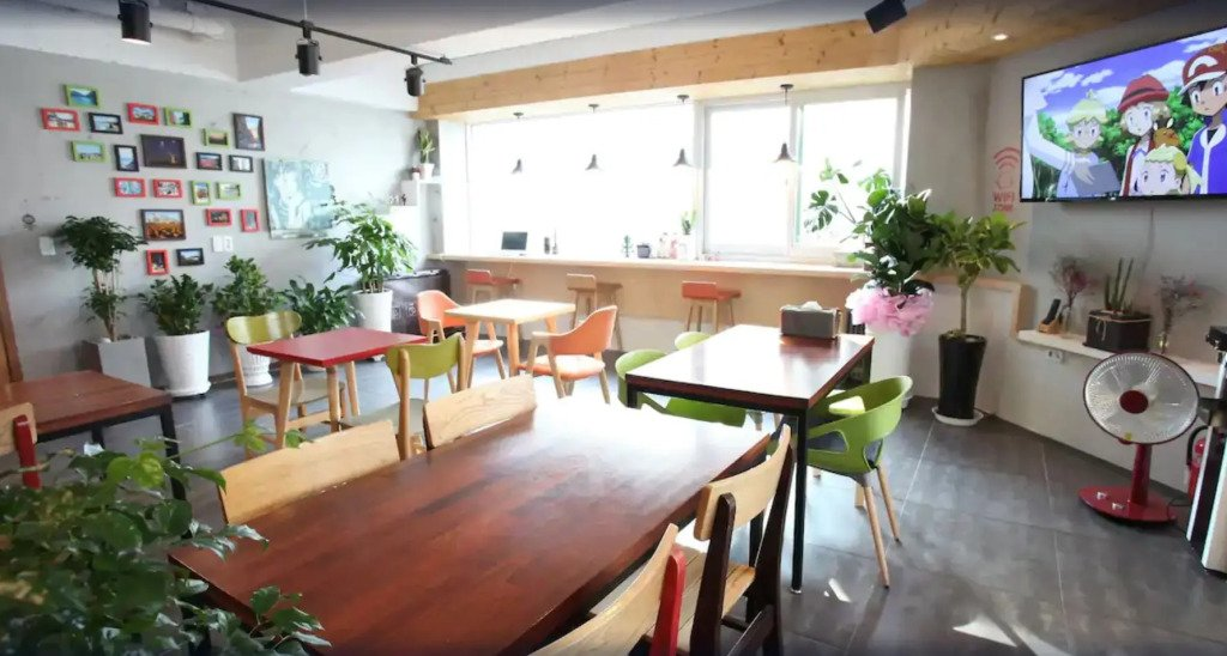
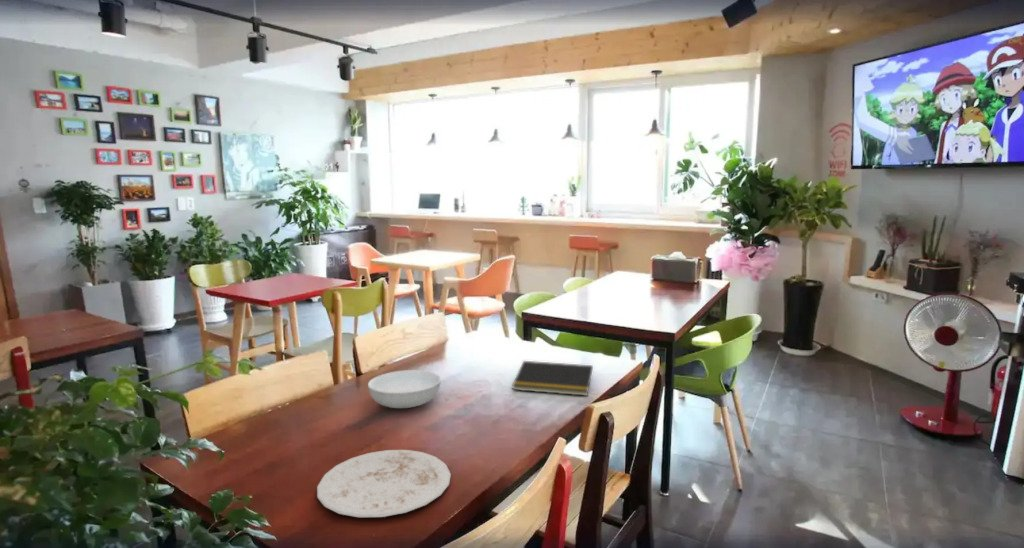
+ serving bowl [367,369,442,409]
+ plate [316,449,452,518]
+ notepad [511,360,594,397]
